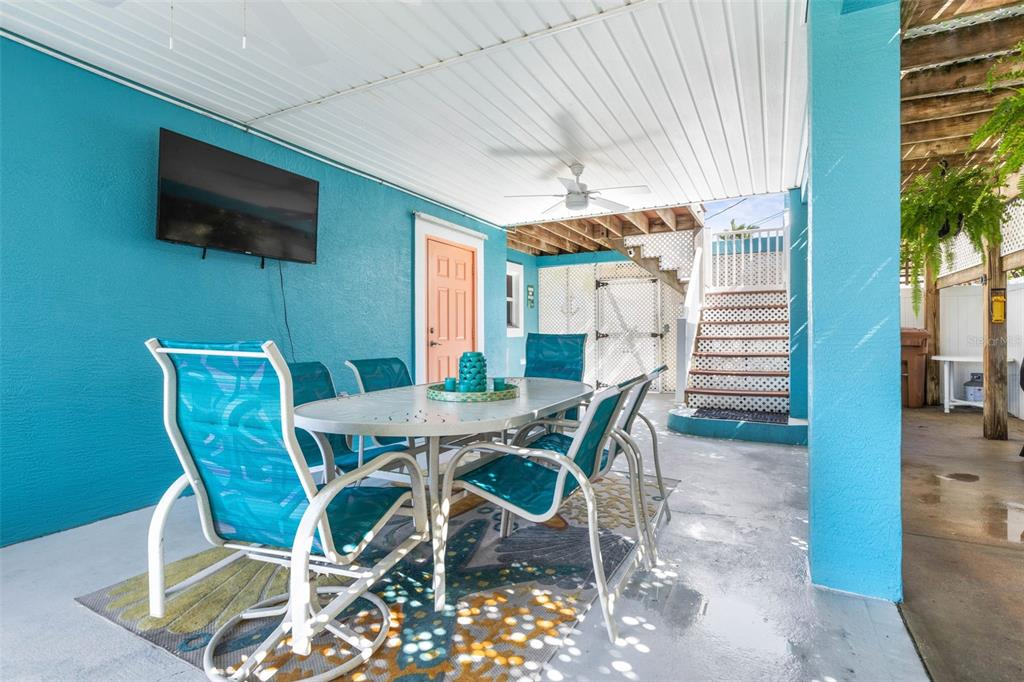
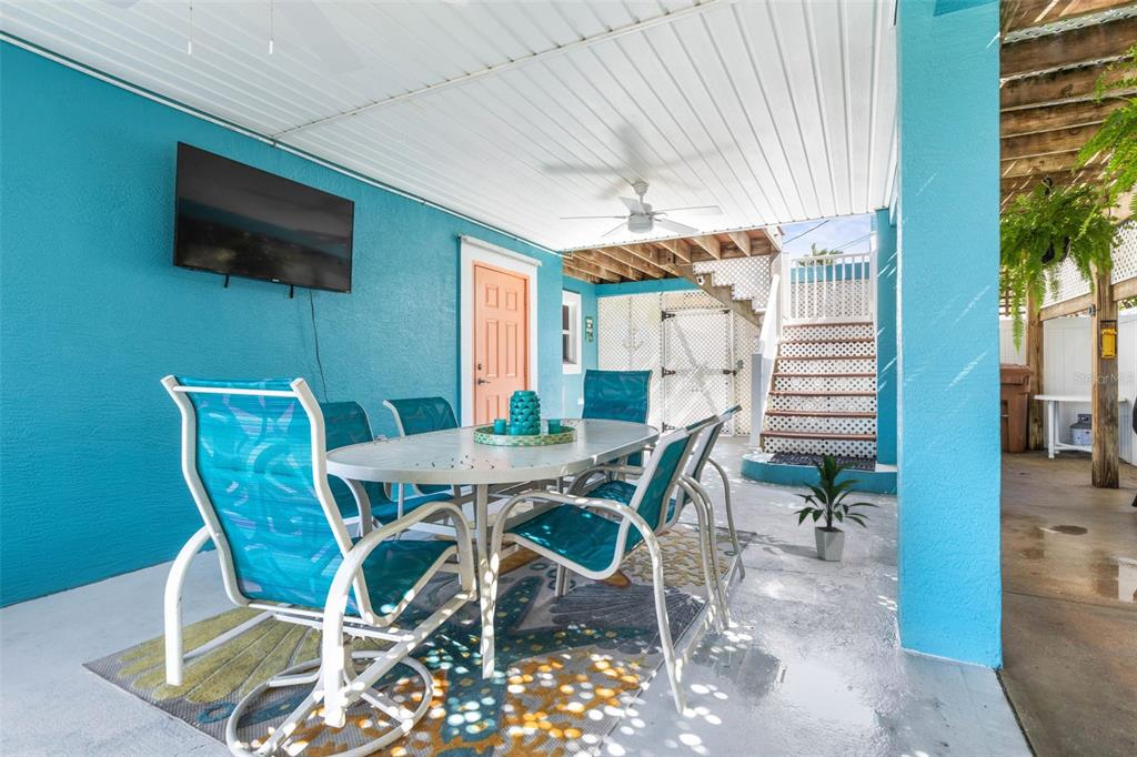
+ indoor plant [791,452,883,562]
